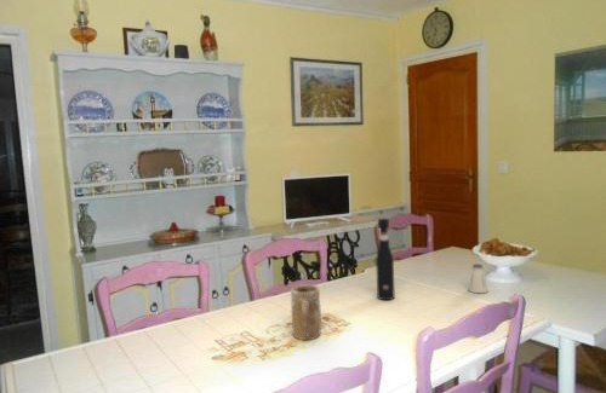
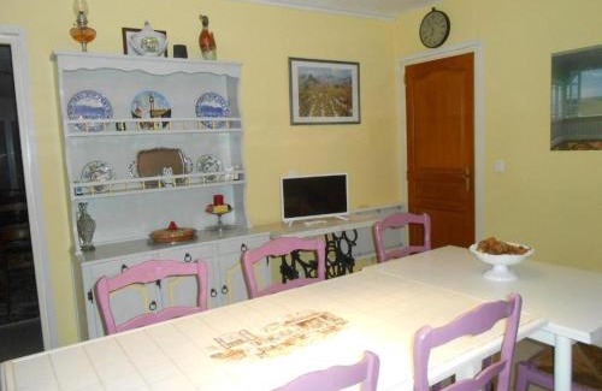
- pepper grinder [375,218,396,301]
- saltshaker [468,262,490,294]
- mug [290,283,322,341]
